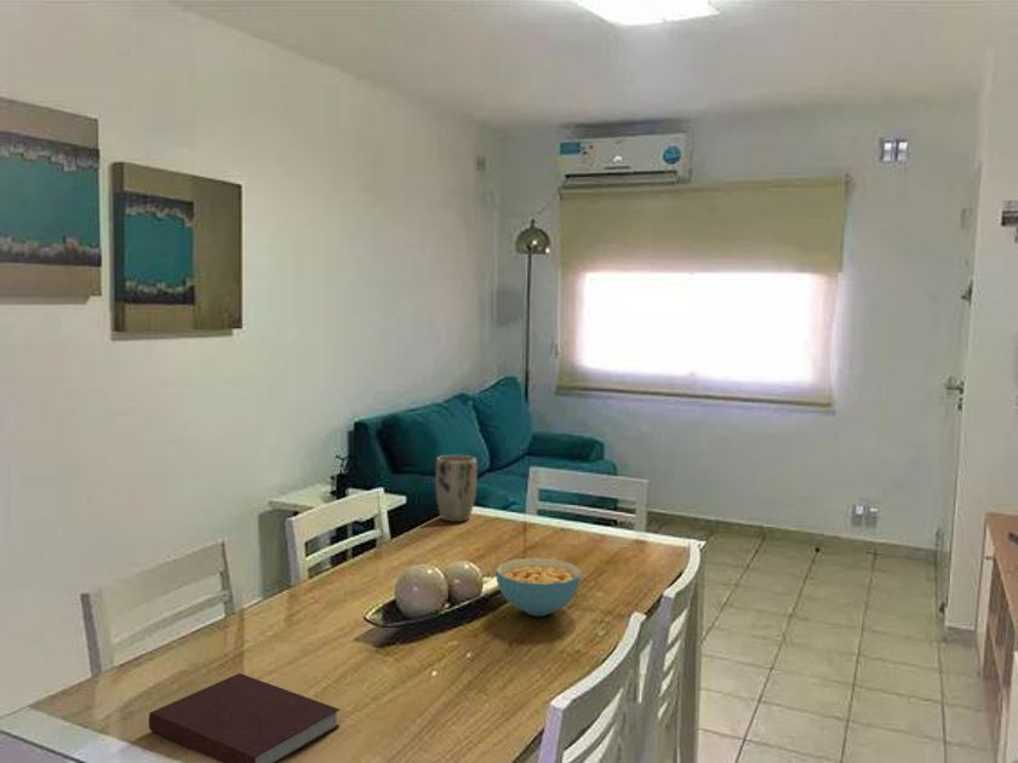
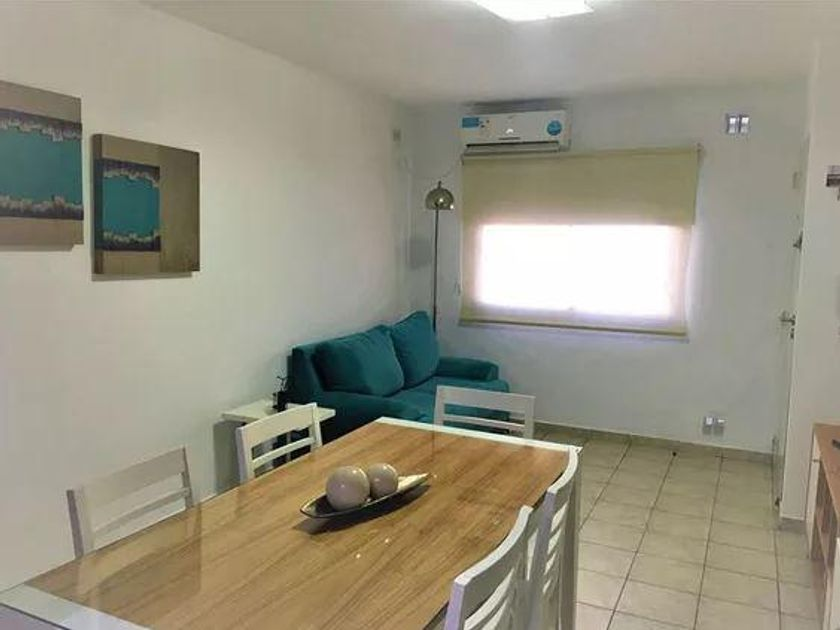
- plant pot [434,454,477,523]
- notebook [148,672,341,763]
- cereal bowl [494,557,583,616]
